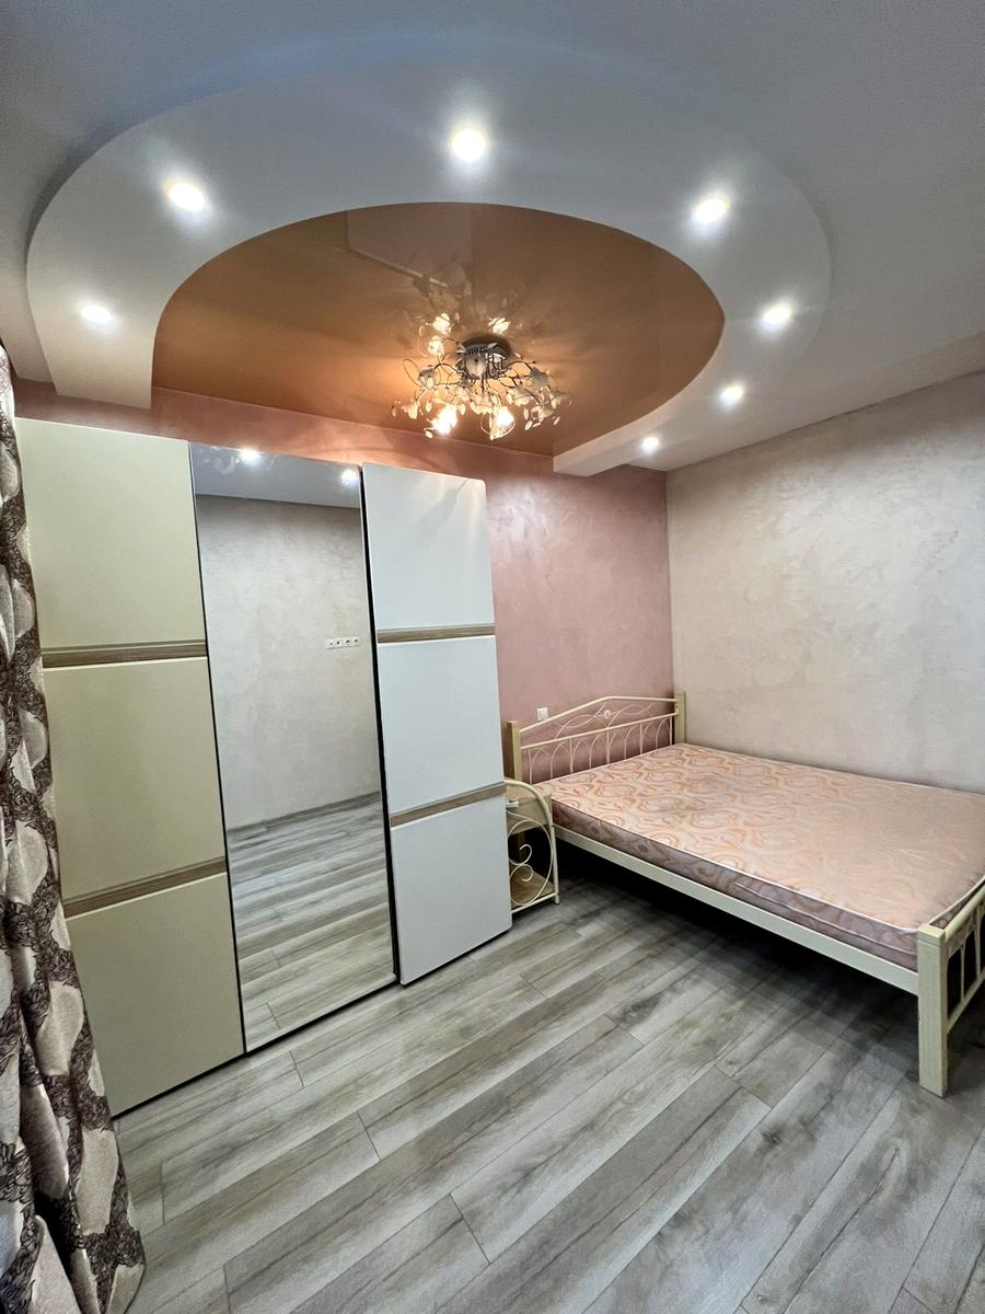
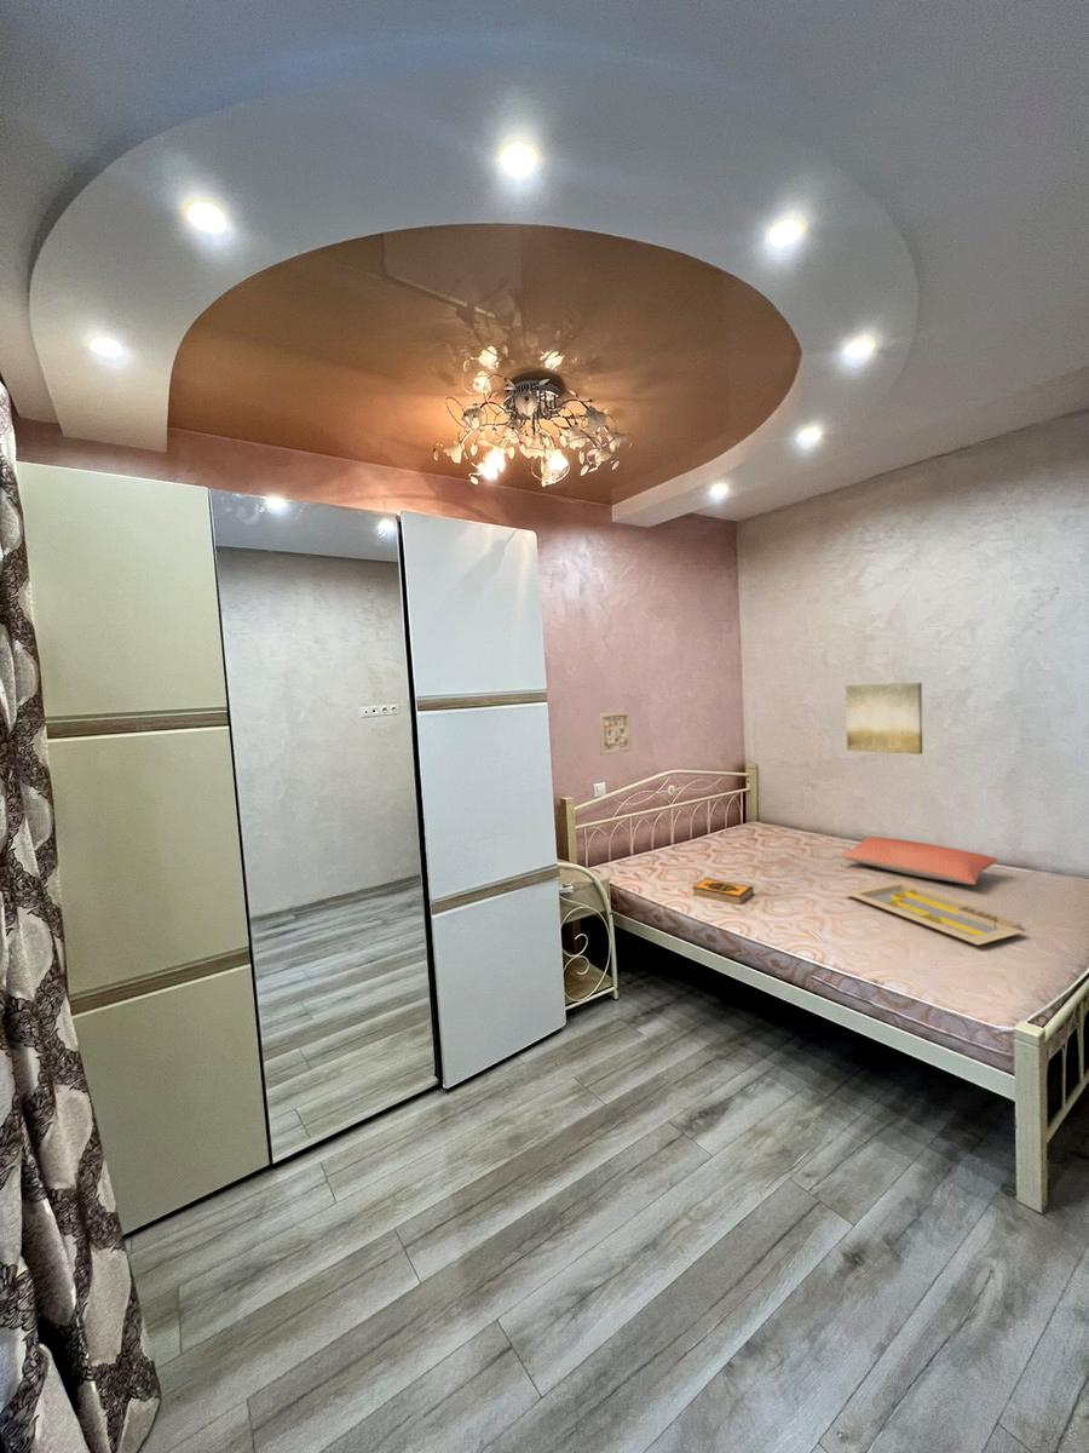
+ hardback book [691,877,754,906]
+ wall ornament [597,711,632,756]
+ pillow [840,835,999,886]
+ serving tray [842,879,1026,946]
+ wall art [845,682,923,756]
